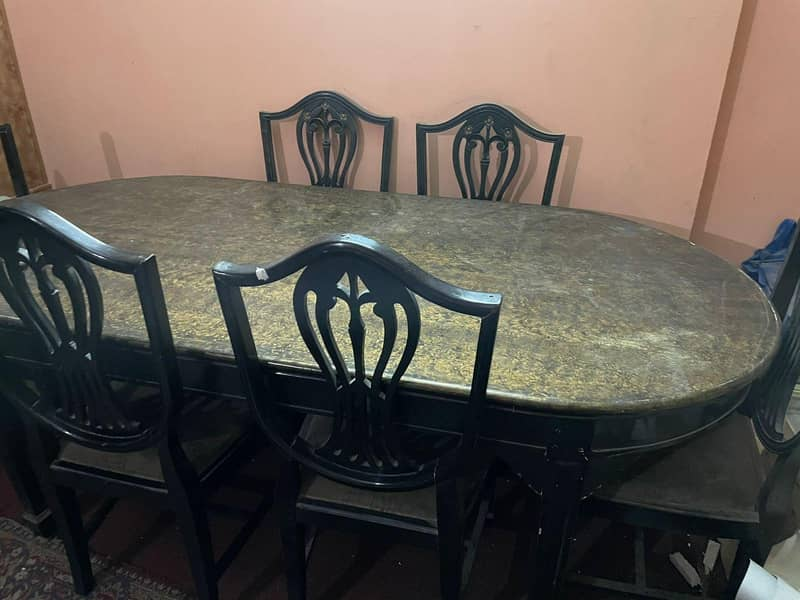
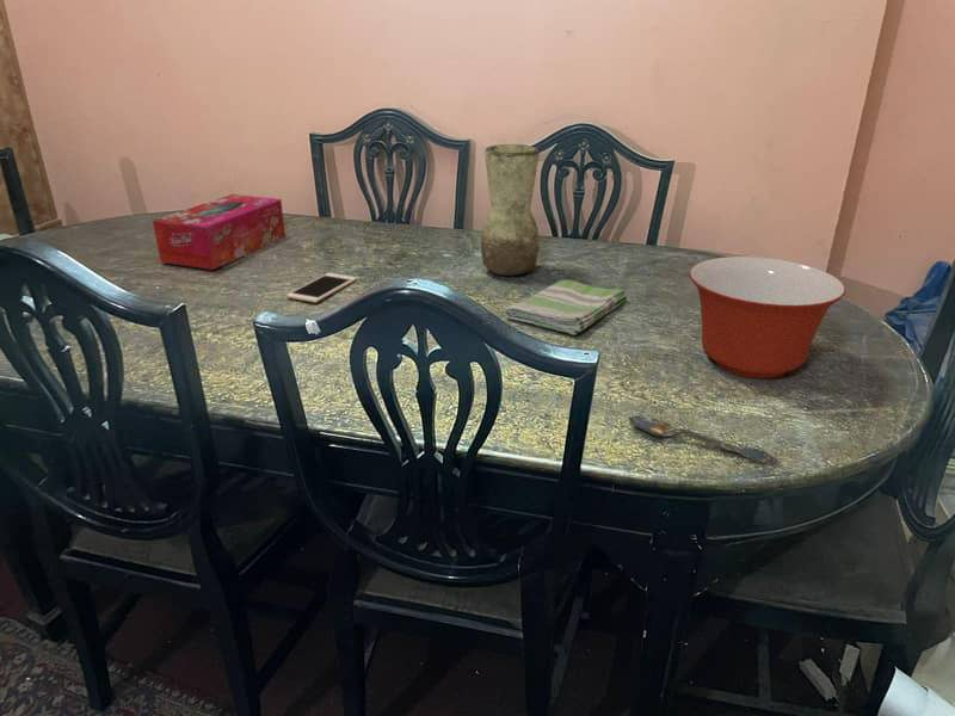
+ vase [479,143,541,277]
+ spoon [628,415,781,464]
+ mixing bowl [689,255,846,379]
+ cell phone [285,272,358,304]
+ dish towel [504,279,628,337]
+ tissue box [152,193,286,271]
